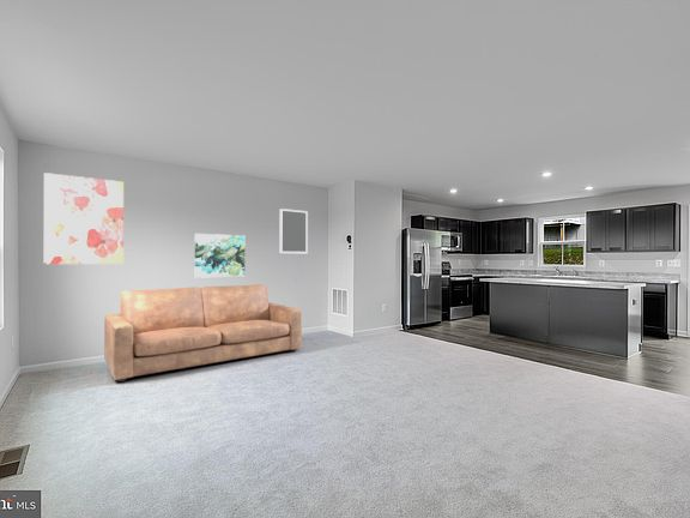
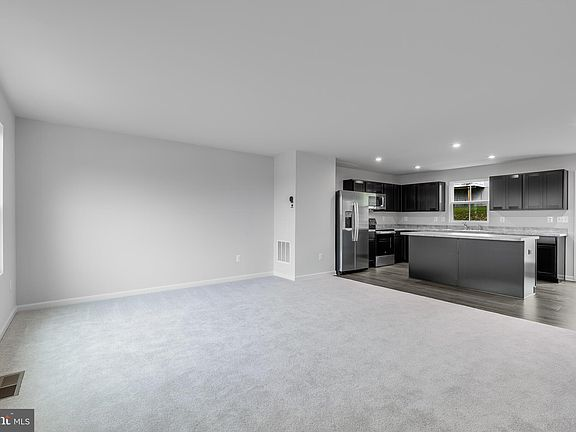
- wall art [43,171,125,265]
- sofa [103,283,303,383]
- wall art [194,233,246,279]
- home mirror [279,207,309,254]
